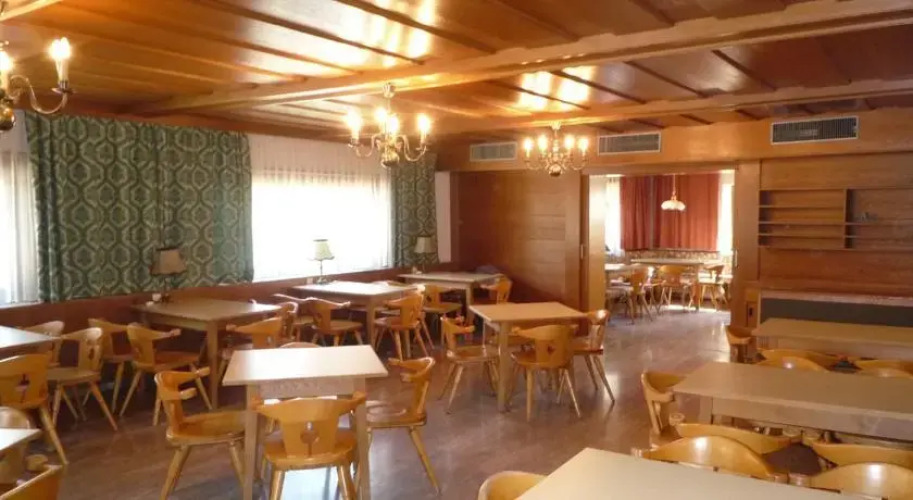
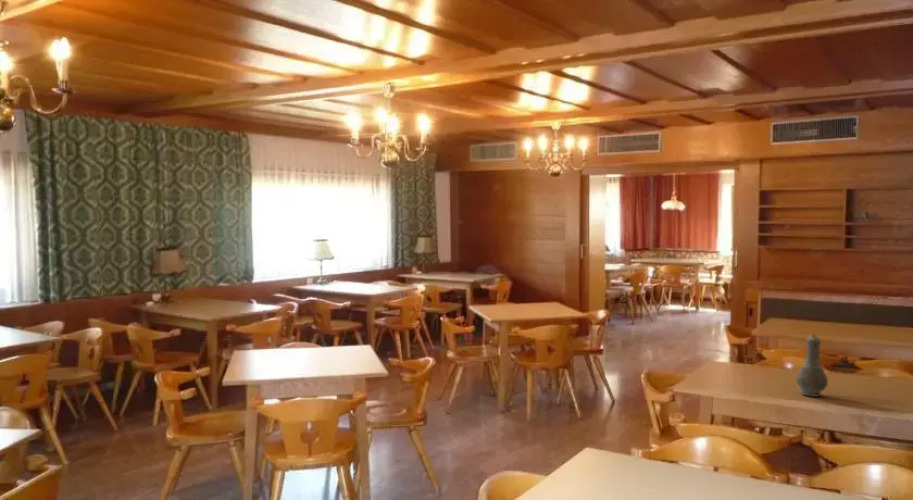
+ vase [795,333,829,398]
